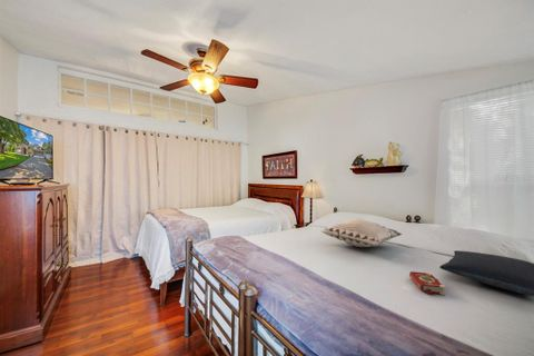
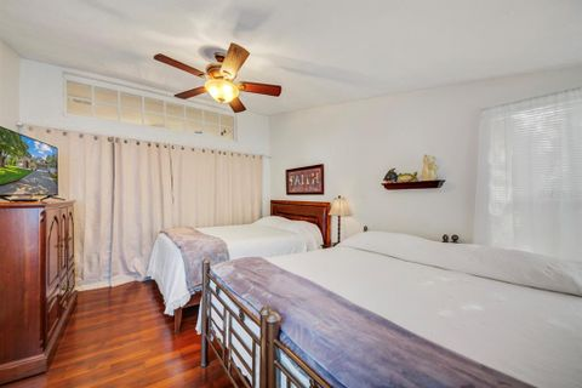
- pillow [438,249,534,297]
- decorative pillow [320,218,403,248]
- book [408,270,446,296]
